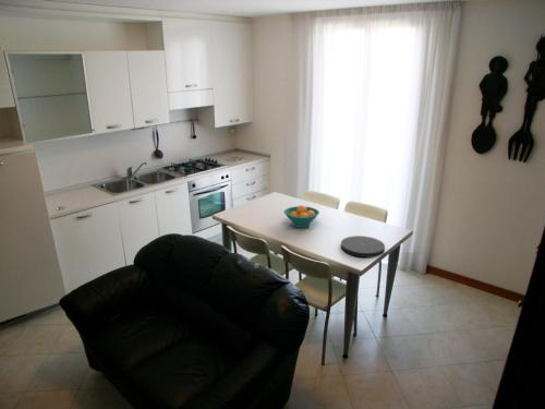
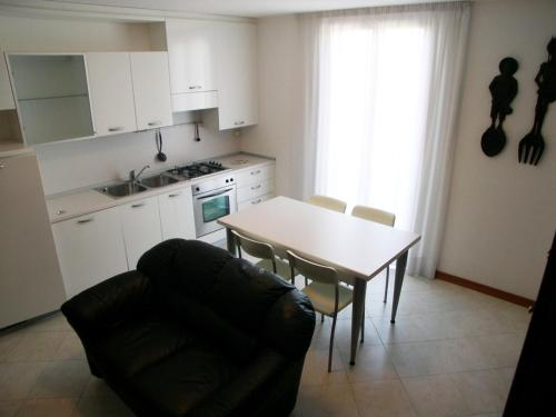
- fruit bowl [283,204,320,229]
- plate [340,234,386,258]
